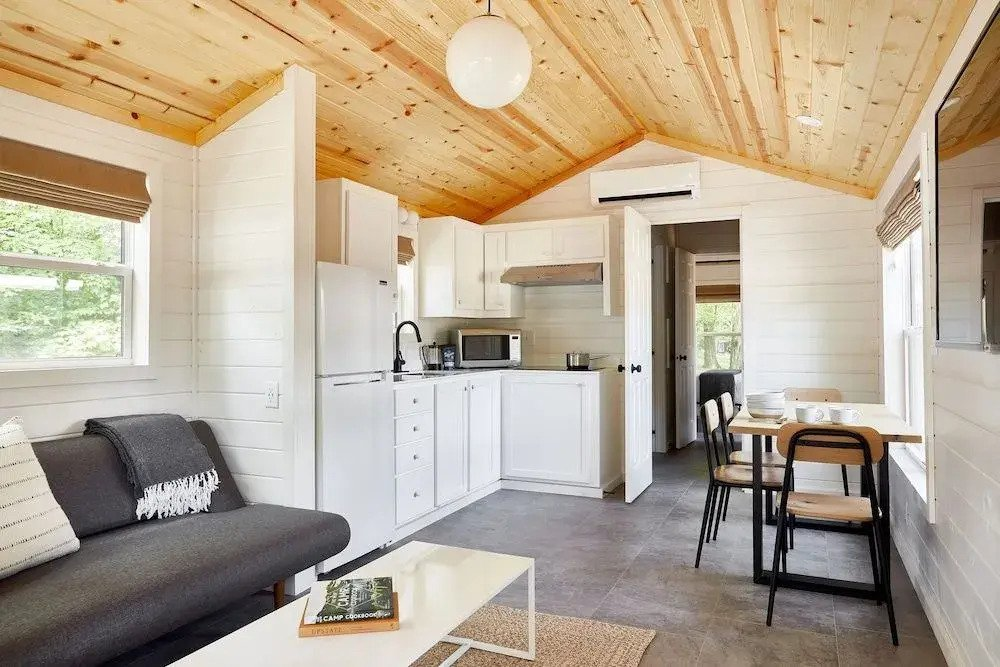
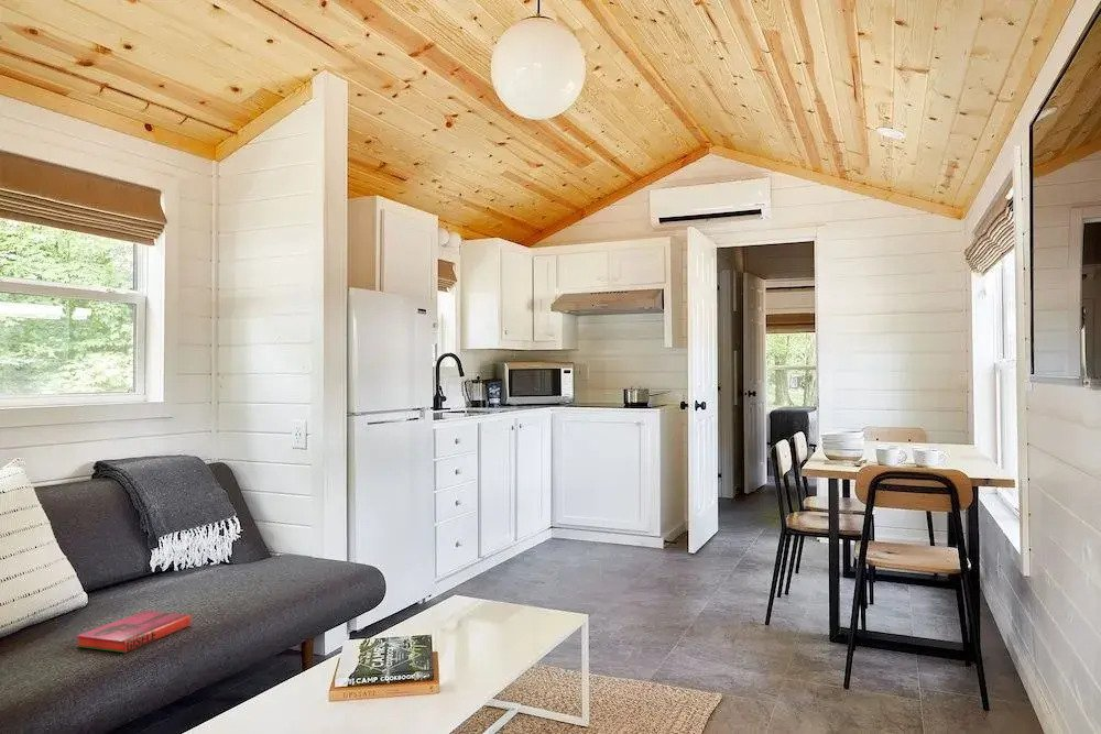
+ hardback book [75,610,192,654]
